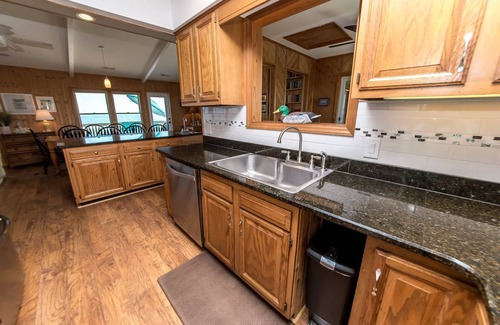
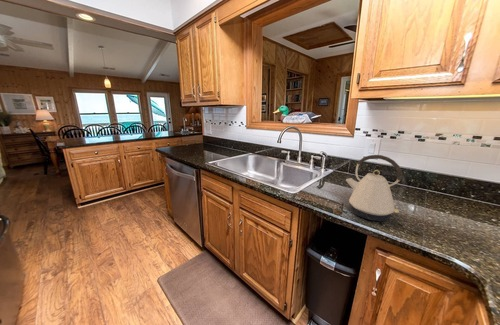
+ kettle [345,154,403,222]
